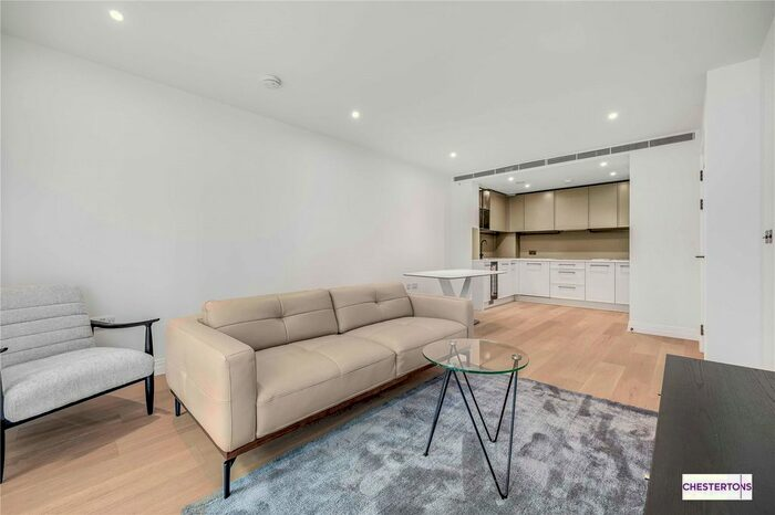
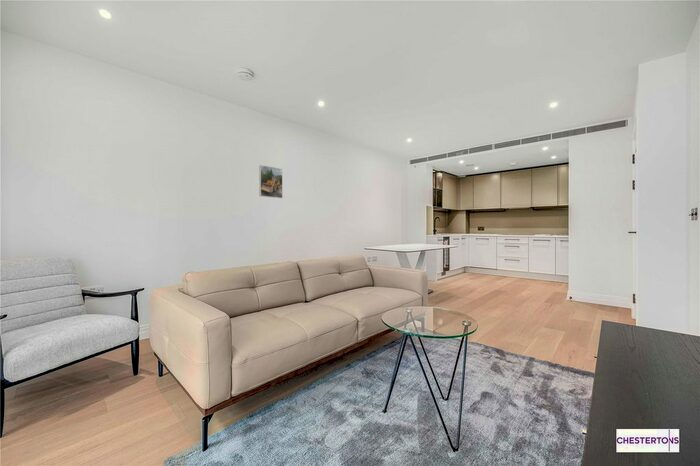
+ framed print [258,164,283,199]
